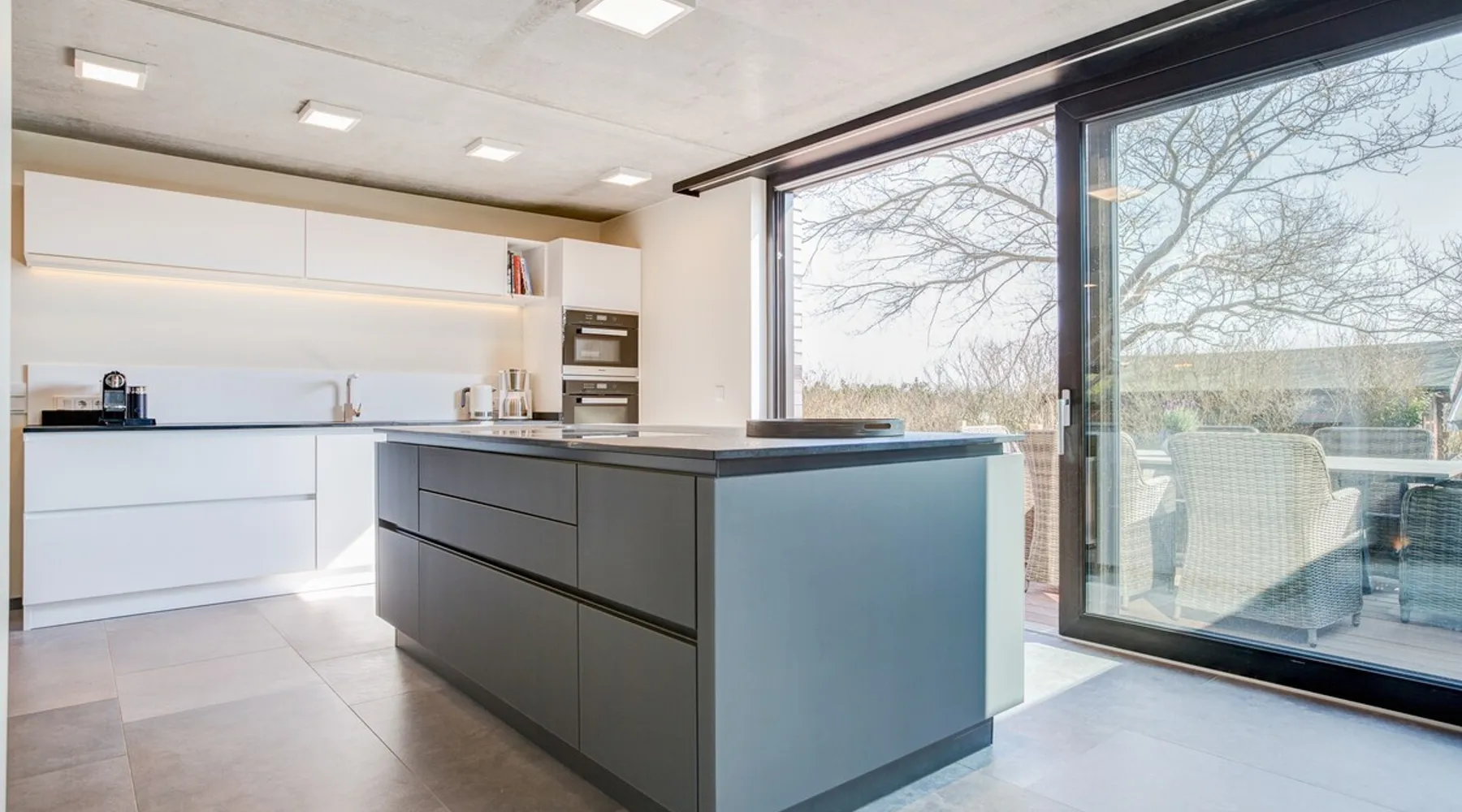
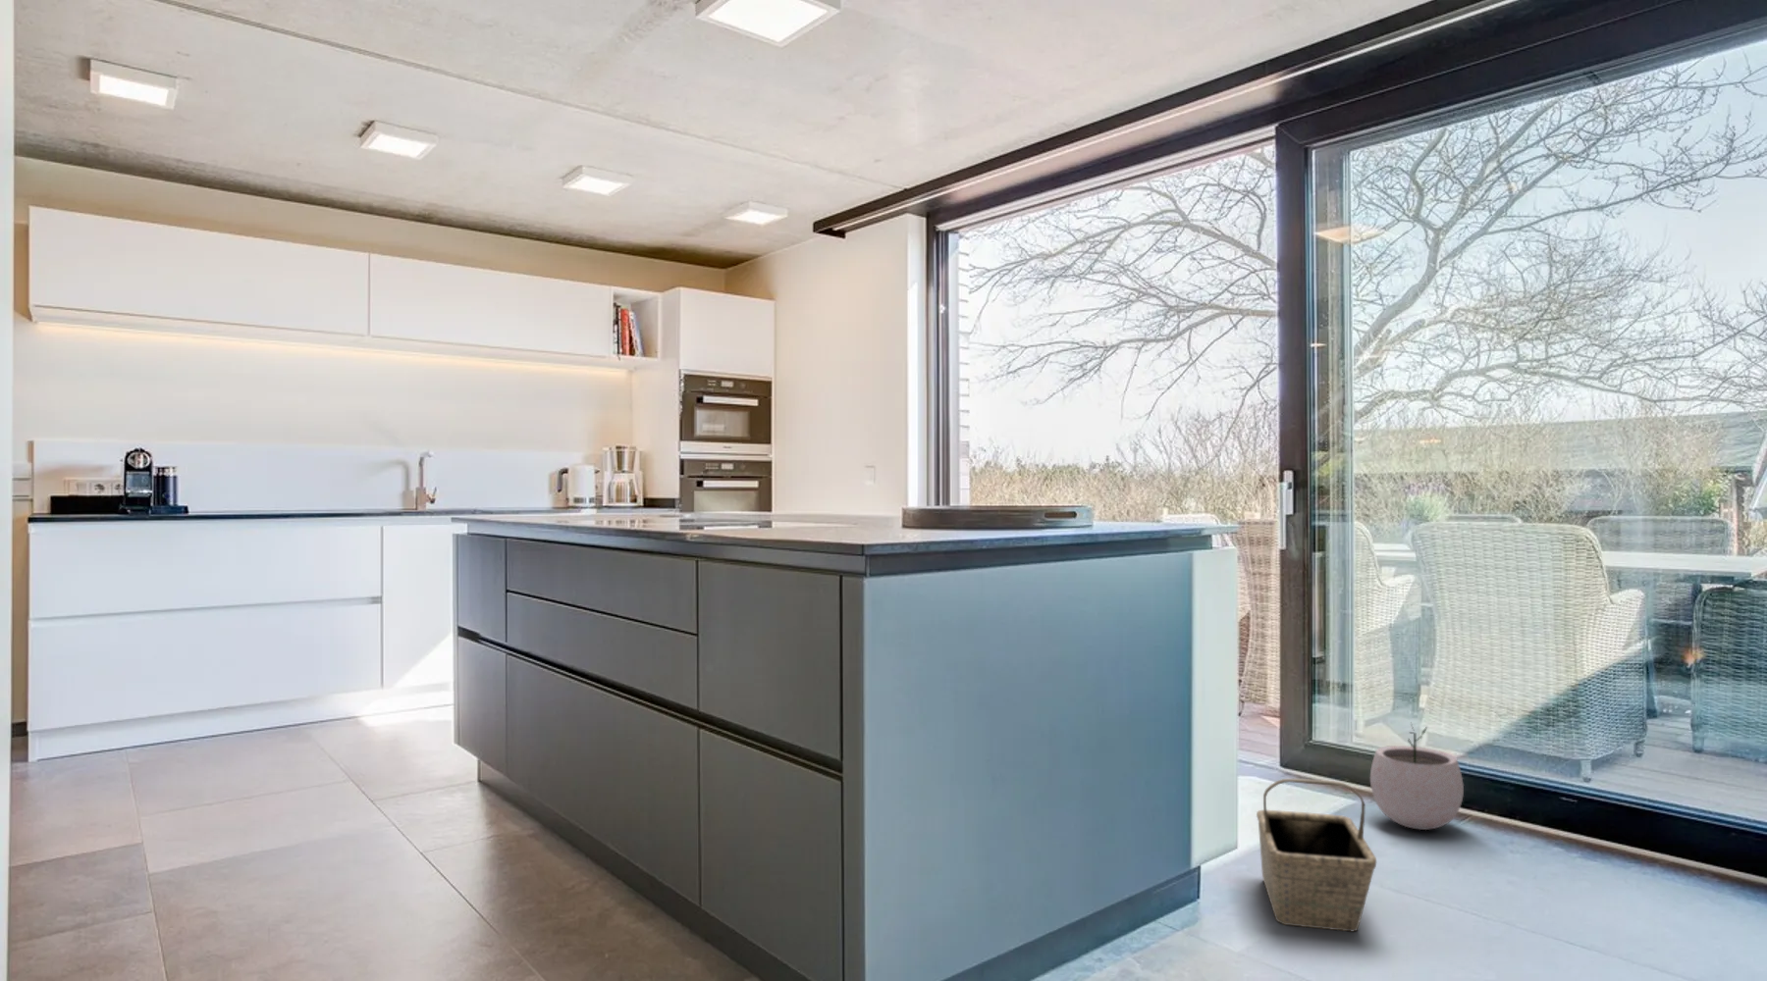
+ basket [1256,778,1378,933]
+ plant pot [1369,722,1465,831]
